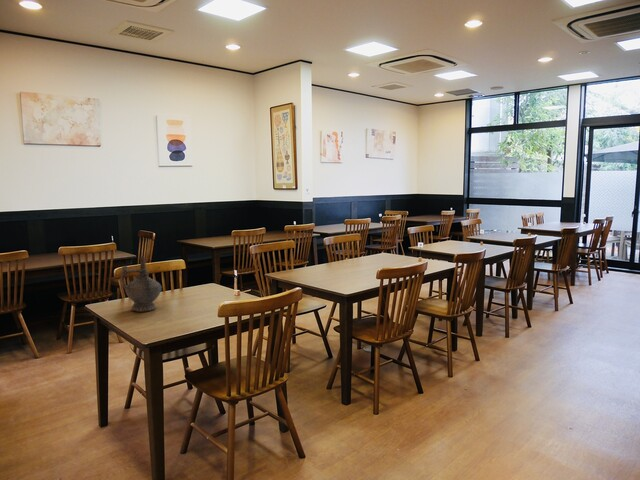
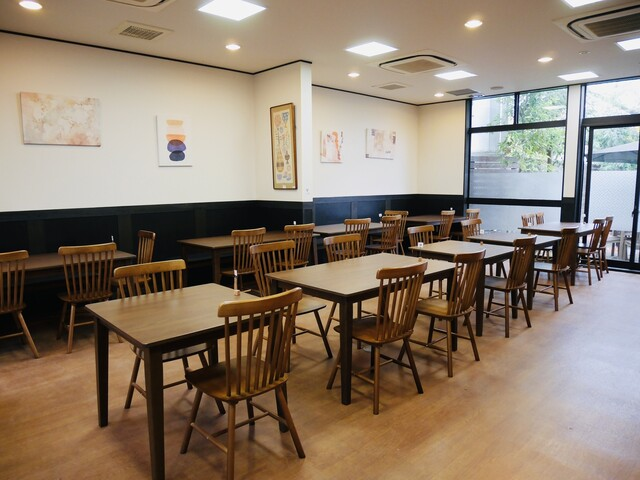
- ceremonial vessel [119,255,163,313]
